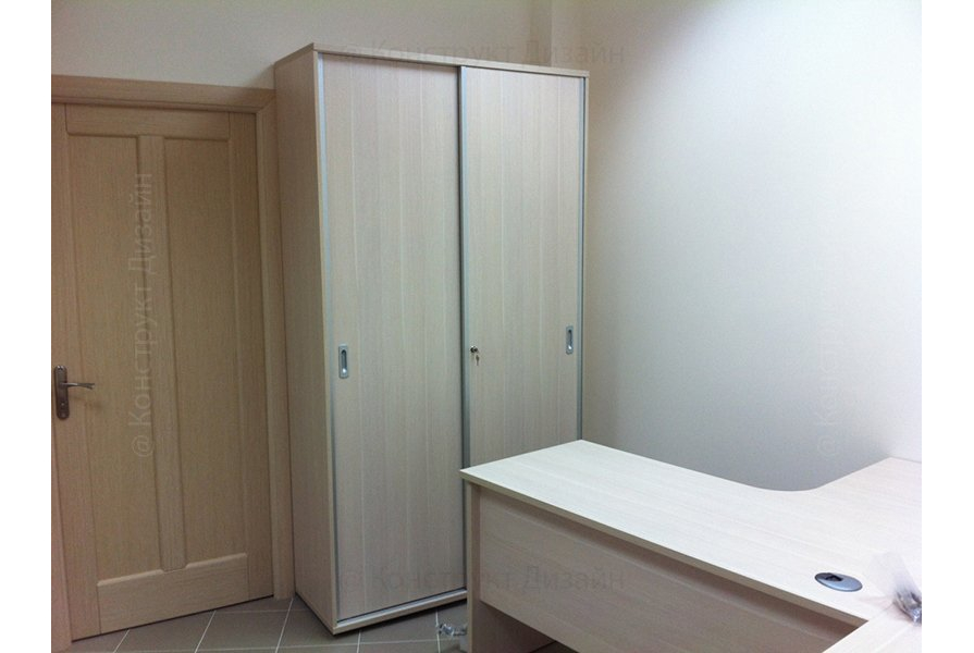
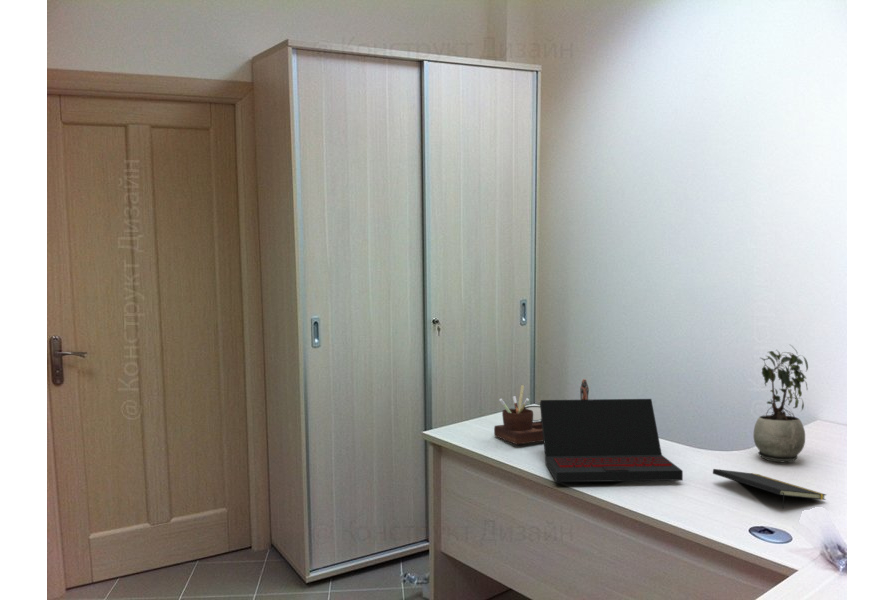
+ notepad [712,468,827,510]
+ desk organizer [493,378,590,445]
+ laptop [539,398,684,483]
+ potted plant [752,344,809,463]
